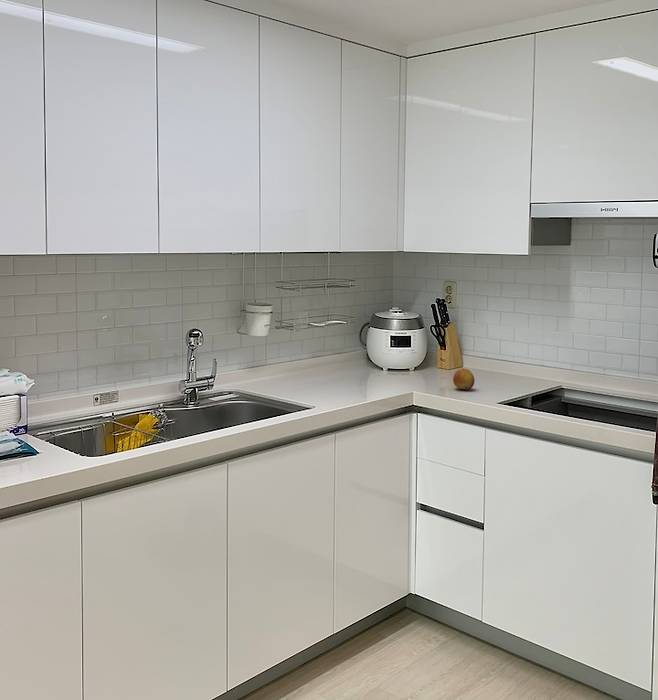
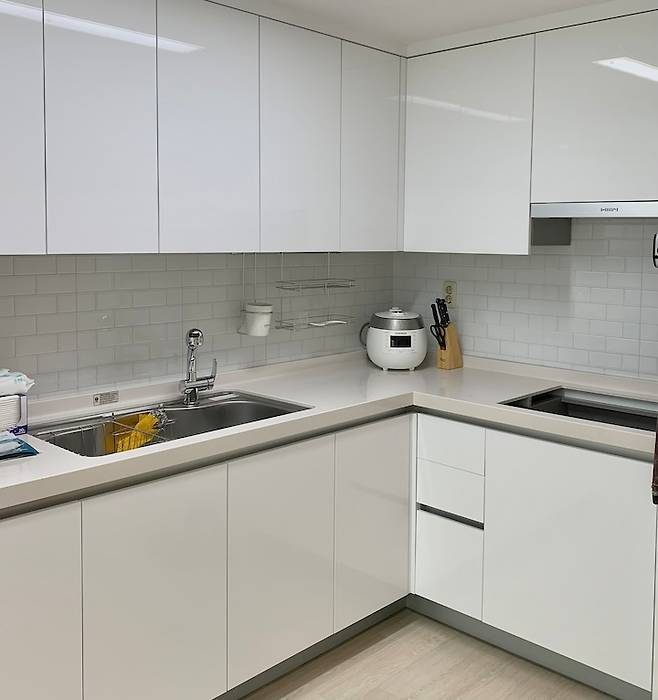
- fruit [452,368,476,391]
